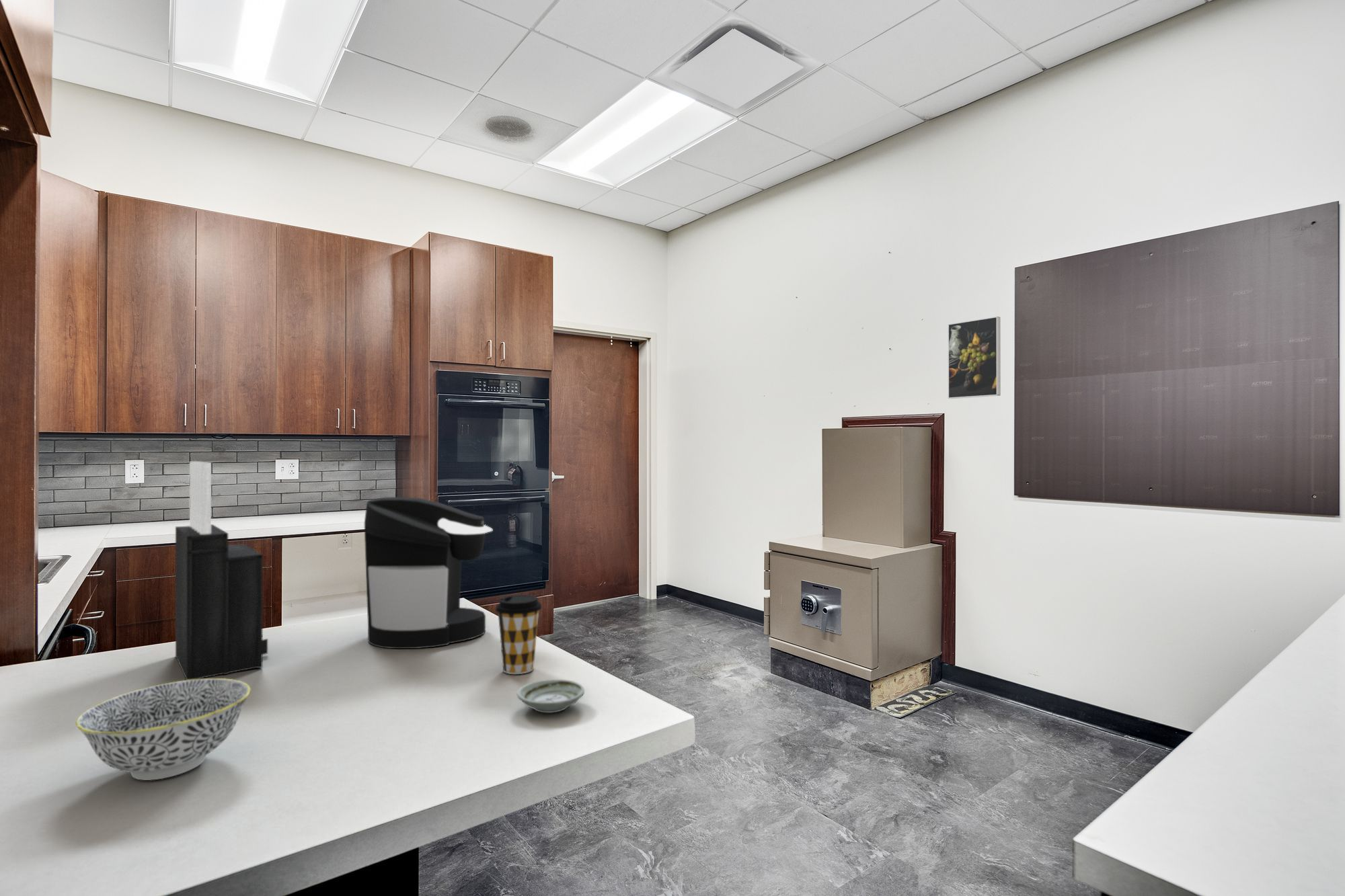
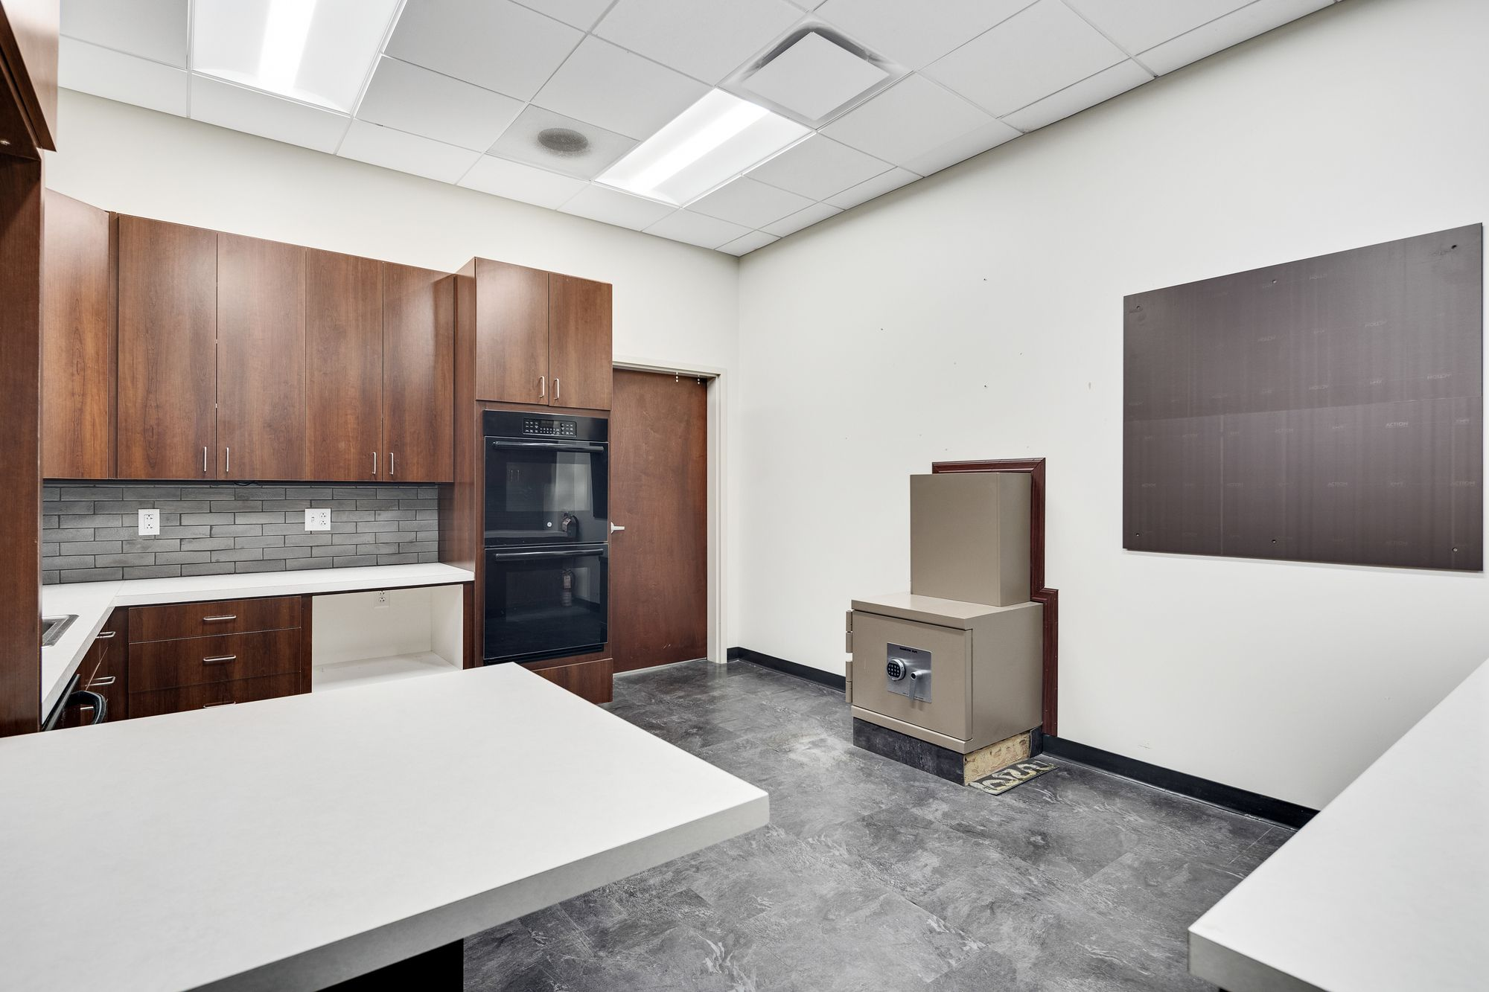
- knife block [175,460,268,680]
- saucer [516,679,585,714]
- coffee maker [364,497,494,649]
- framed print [948,316,1001,399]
- bowl [75,678,252,781]
- coffee cup [495,594,543,675]
